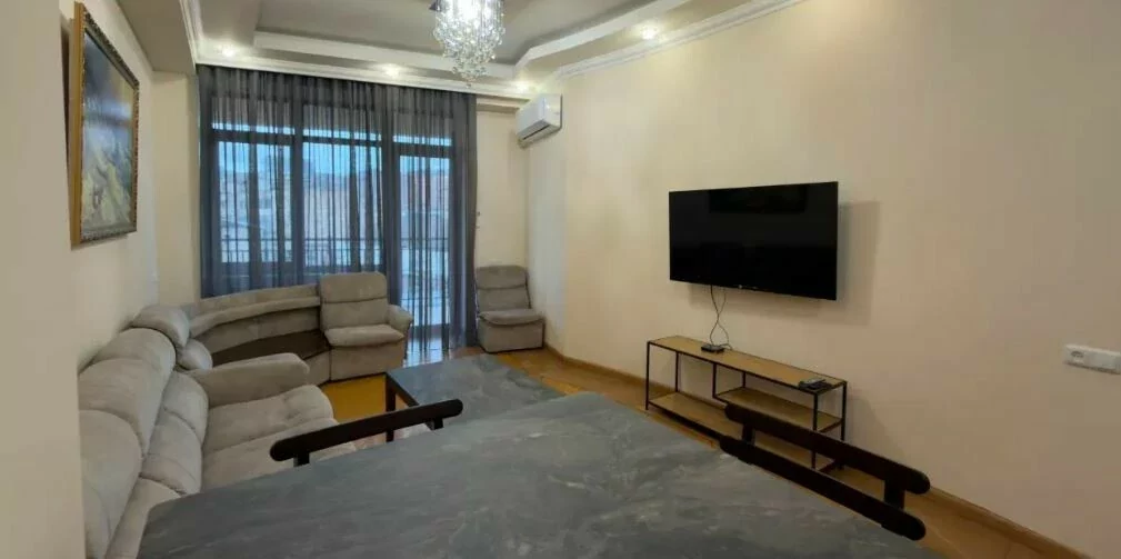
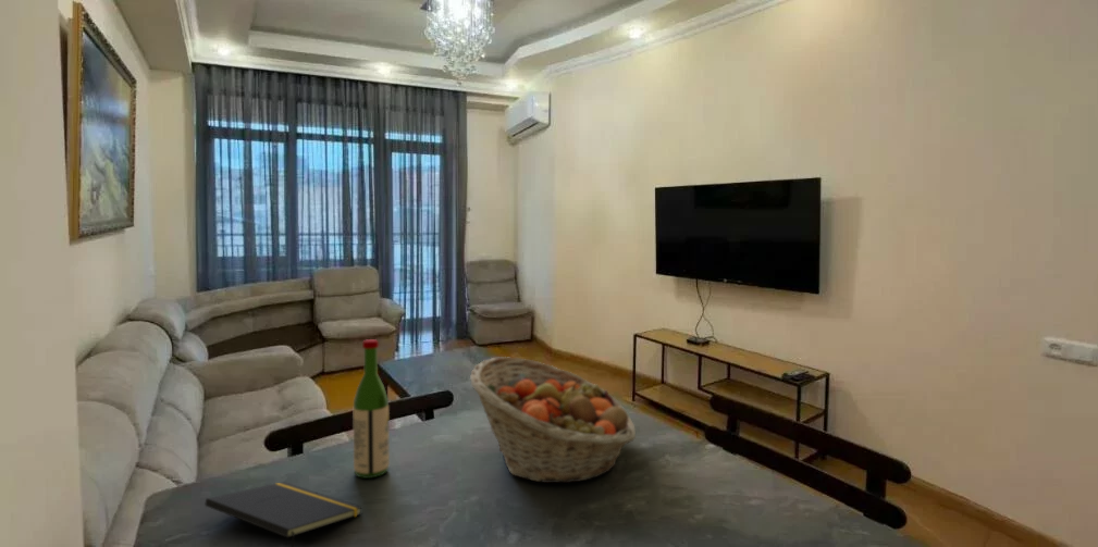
+ notepad [203,481,363,547]
+ wine bottle [353,338,391,480]
+ fruit basket [469,356,637,484]
